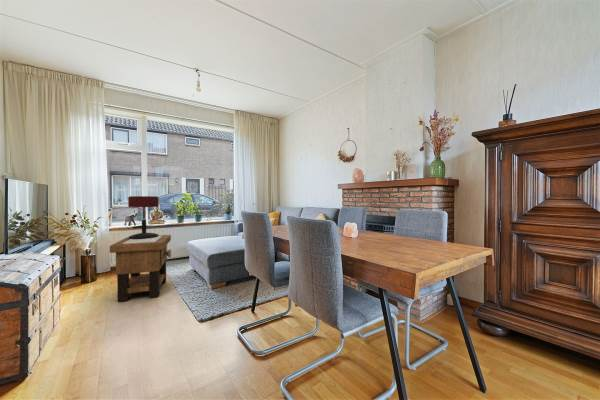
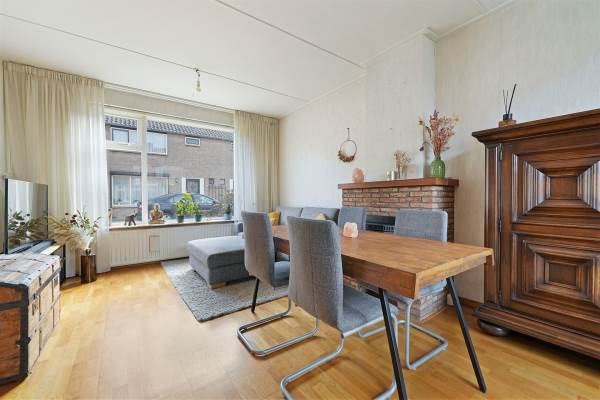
- side table [109,234,172,303]
- bar stool [127,195,160,239]
